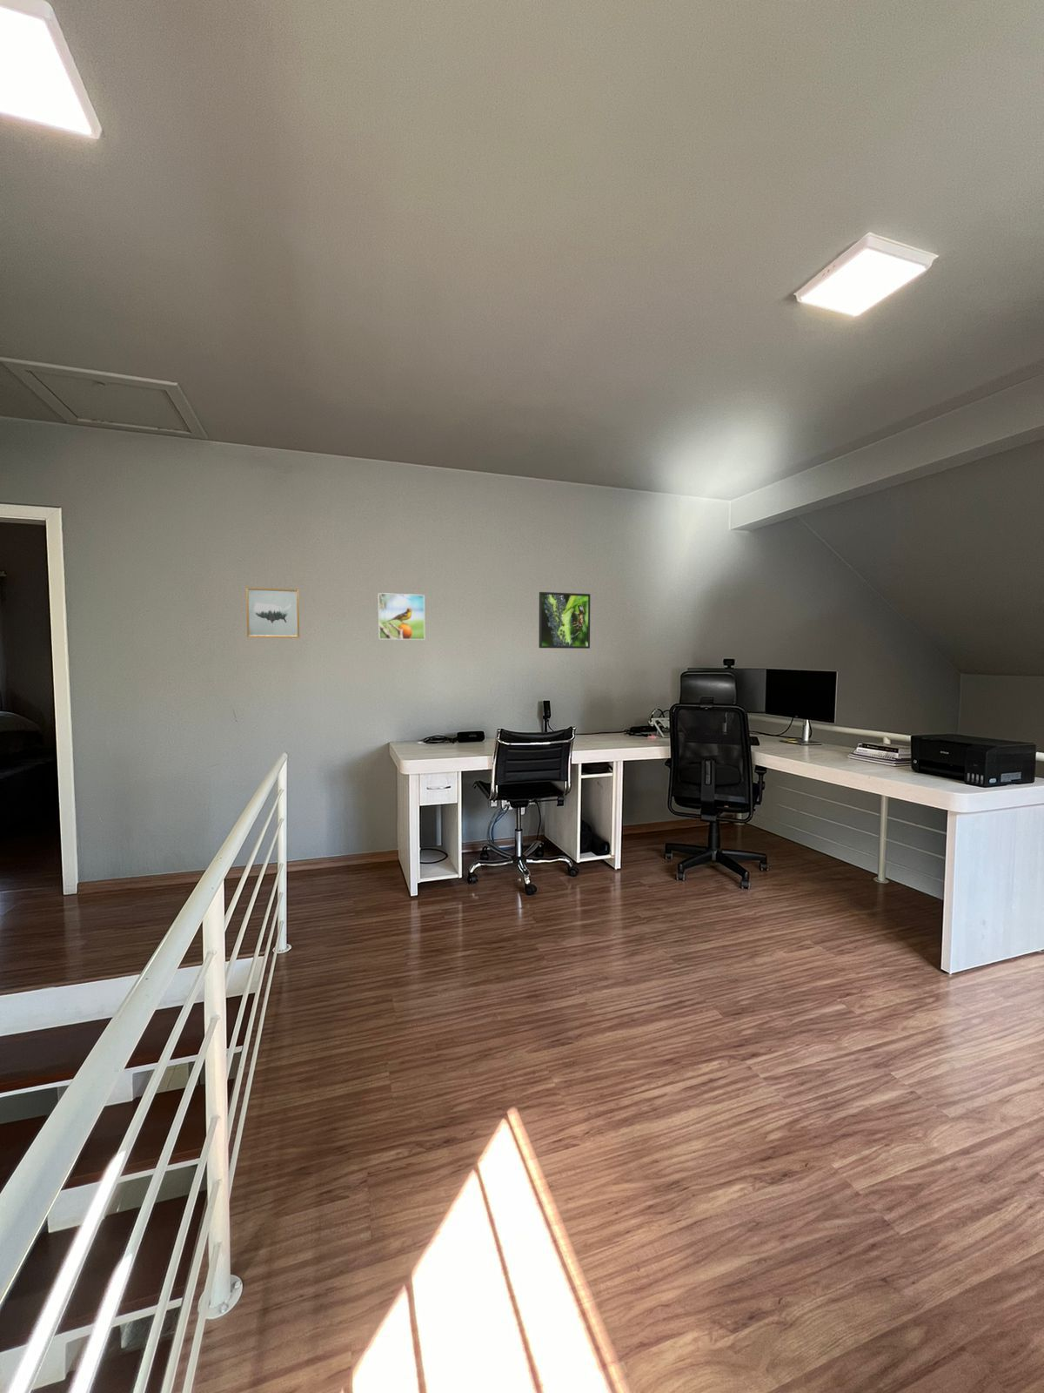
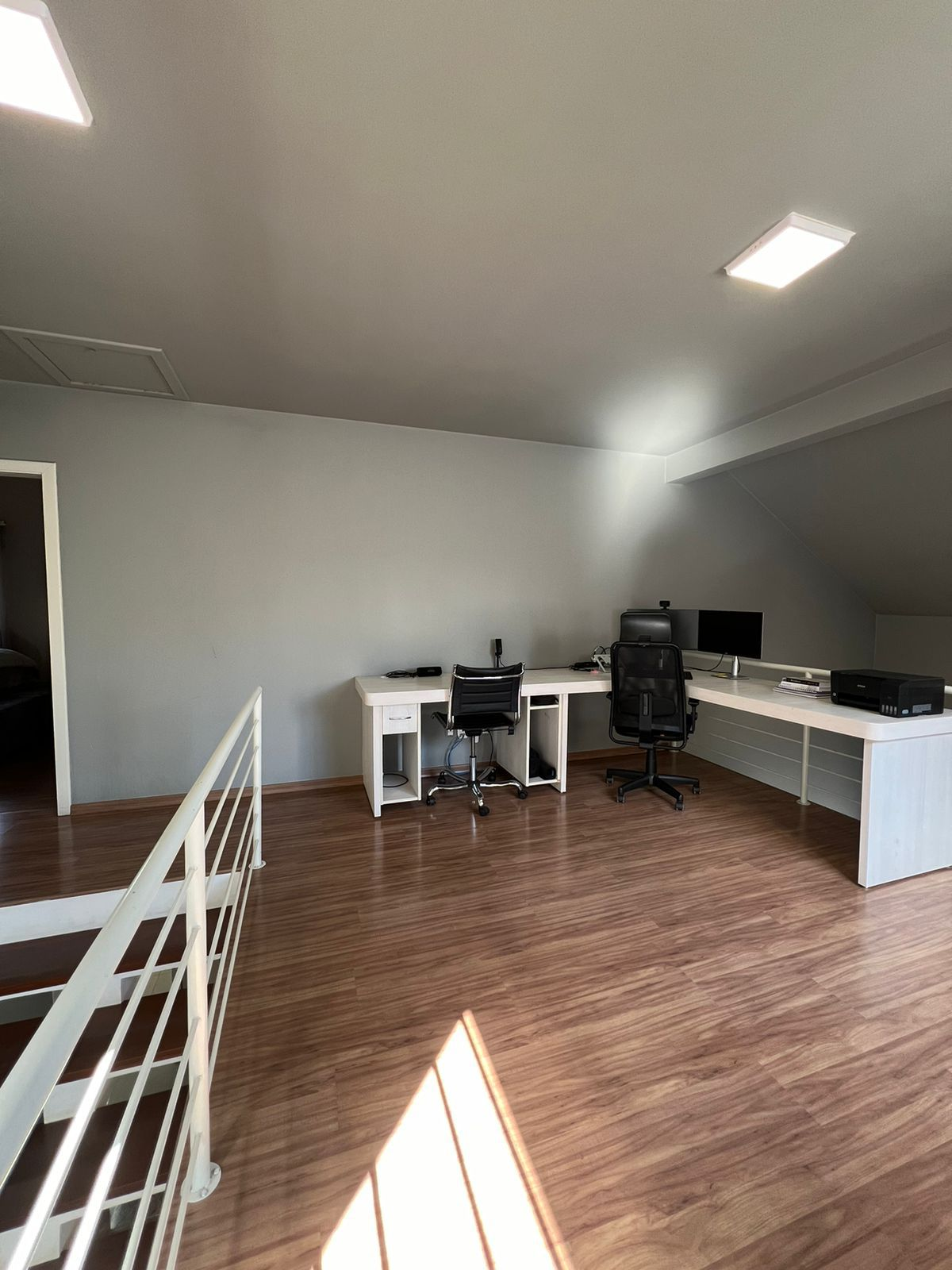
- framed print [377,592,425,641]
- wall art [246,587,300,639]
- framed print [537,591,591,649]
